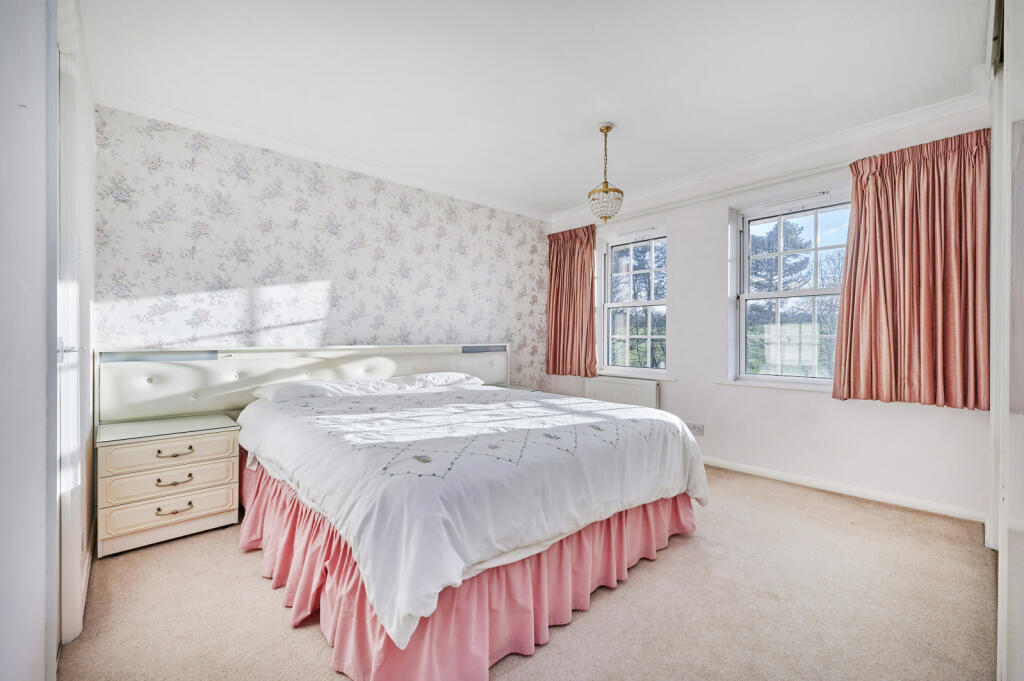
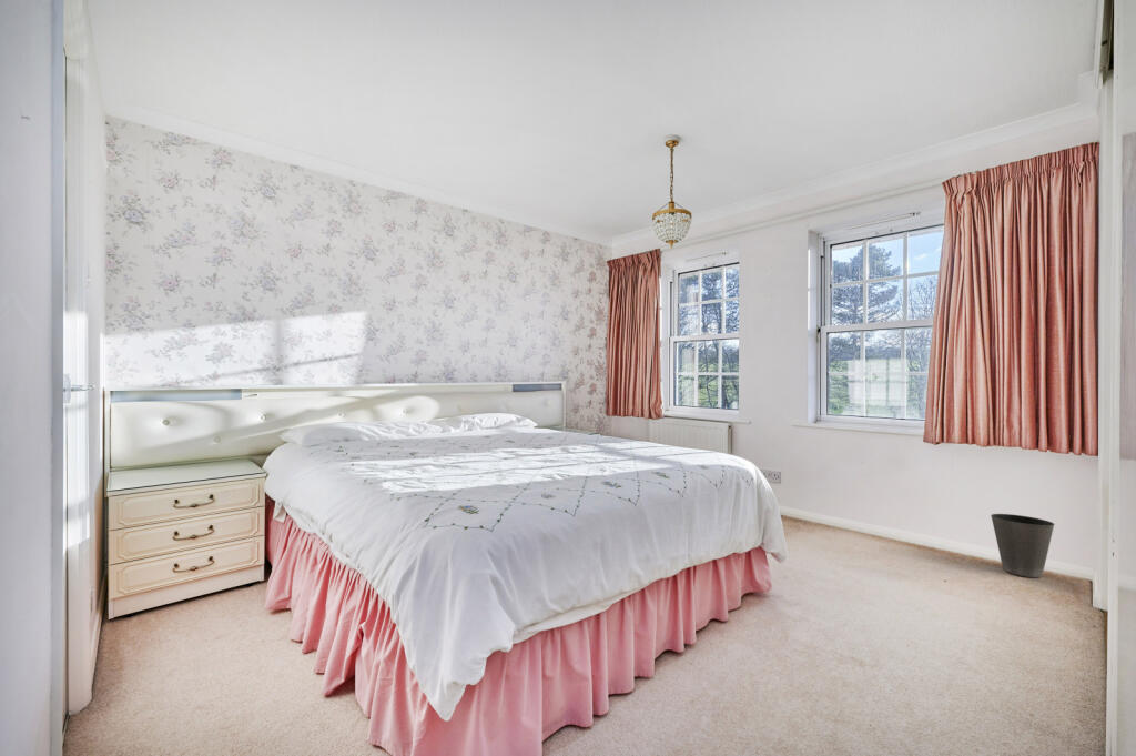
+ waste basket [990,513,1056,578]
